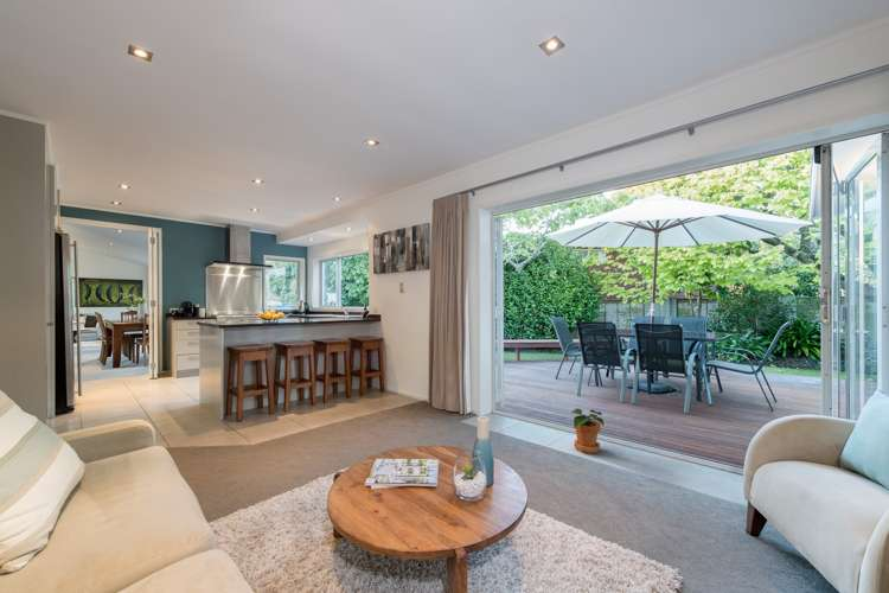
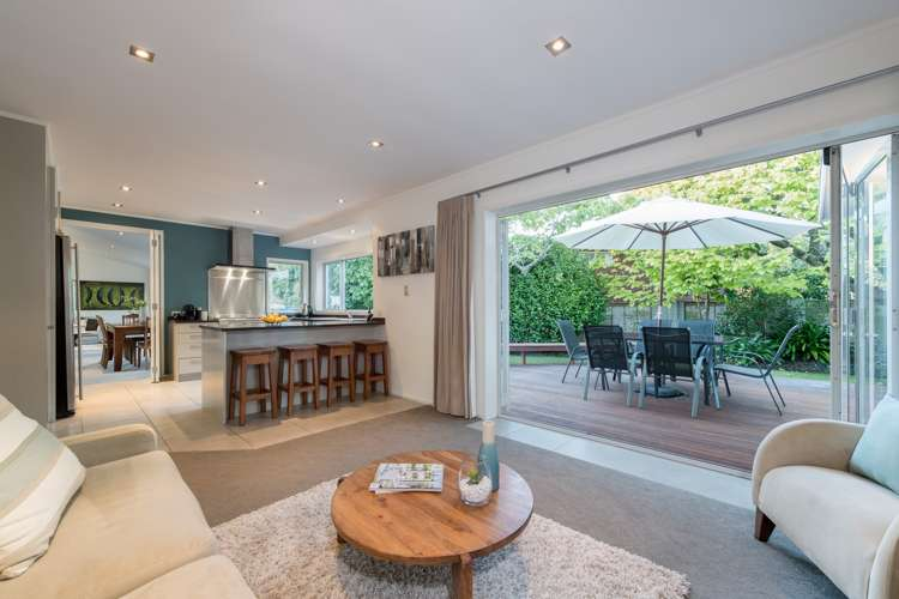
- potted plant [570,408,606,455]
